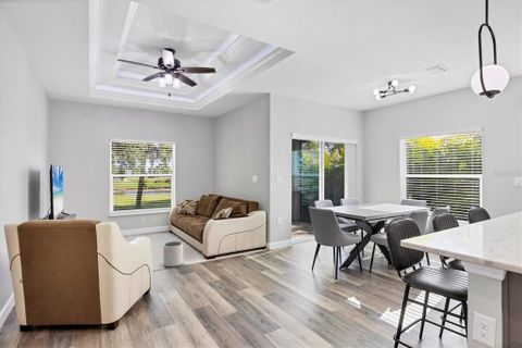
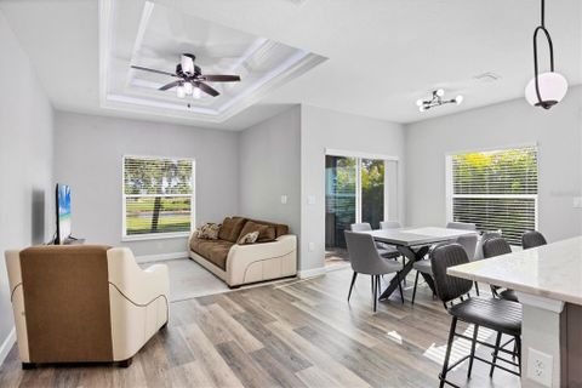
- plant pot [162,240,184,268]
